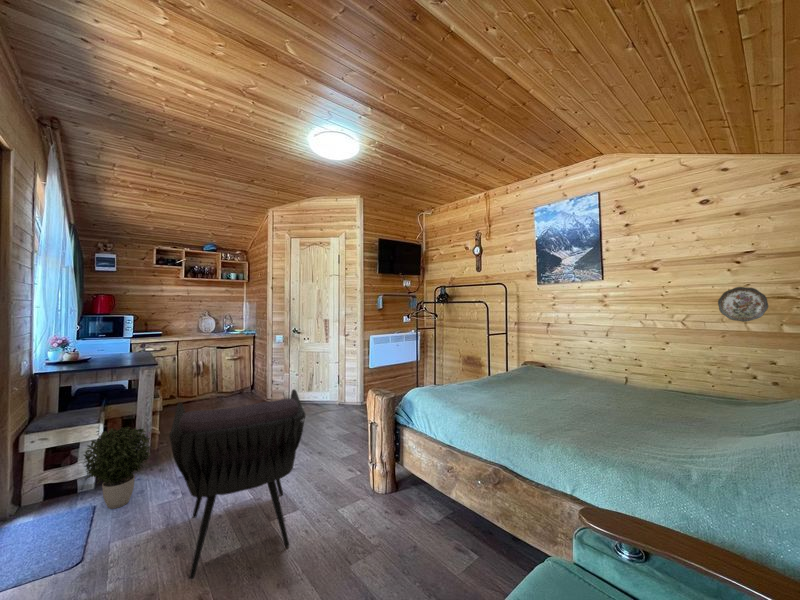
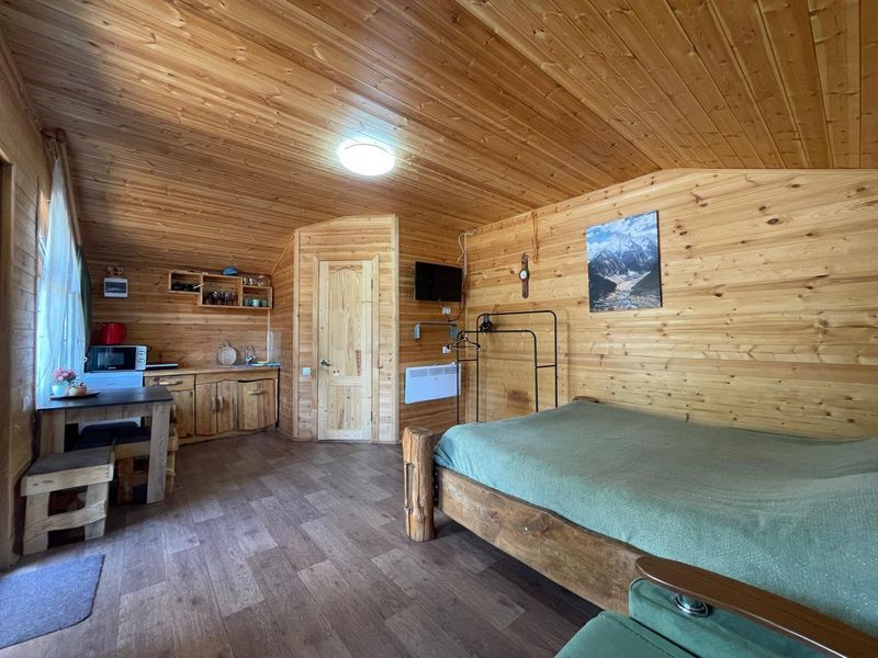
- decorative plate [717,286,769,323]
- potted plant [81,425,152,510]
- armchair [168,388,306,580]
